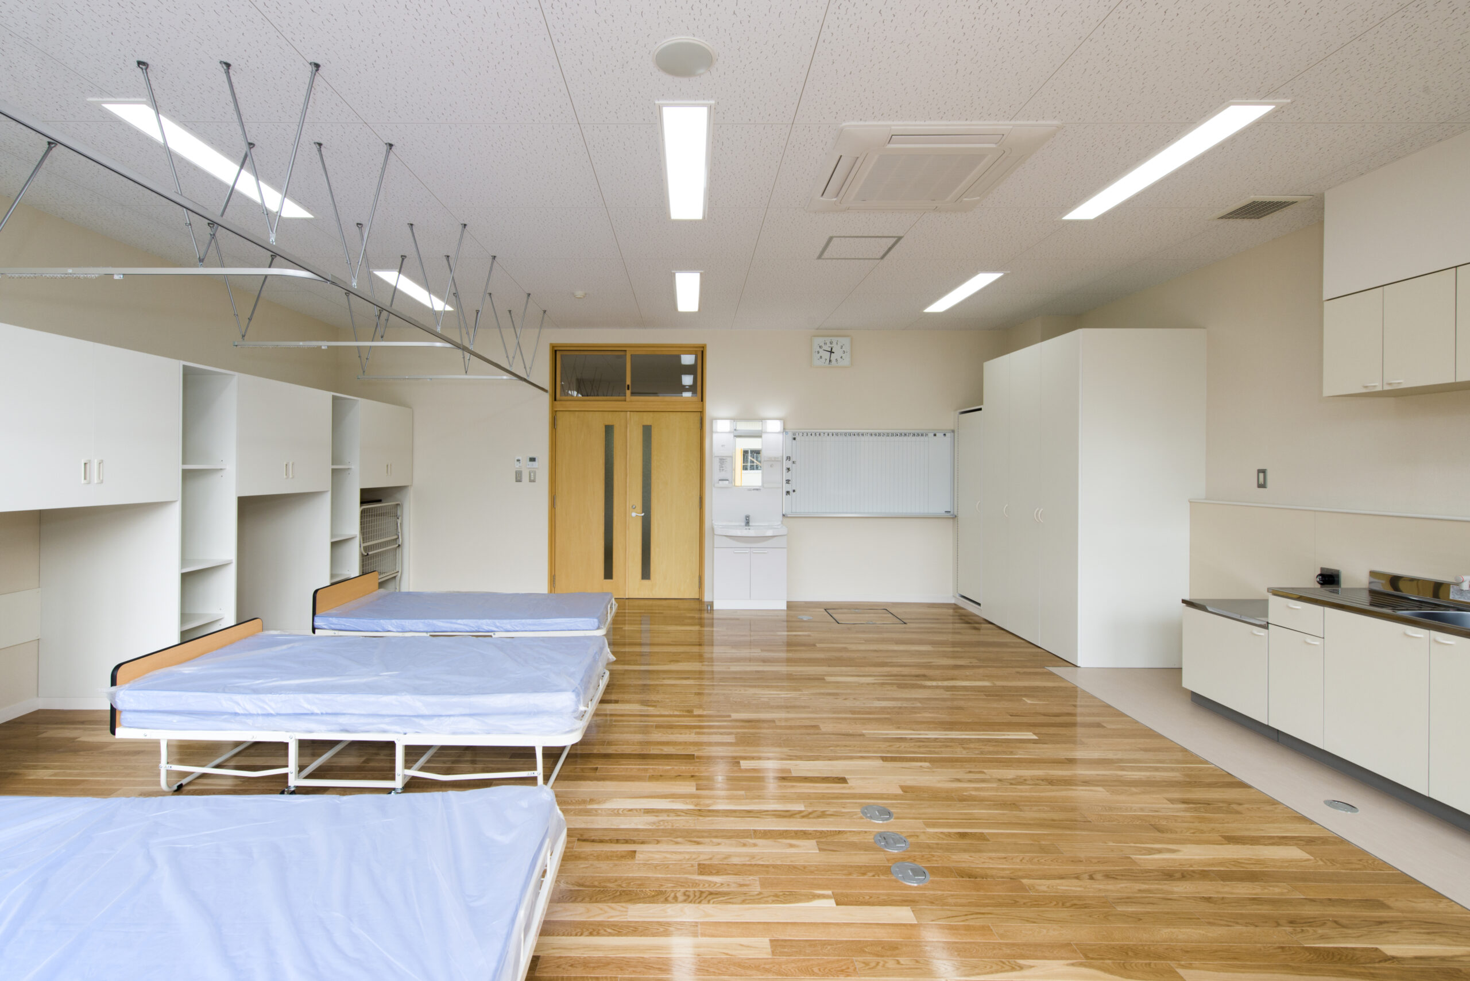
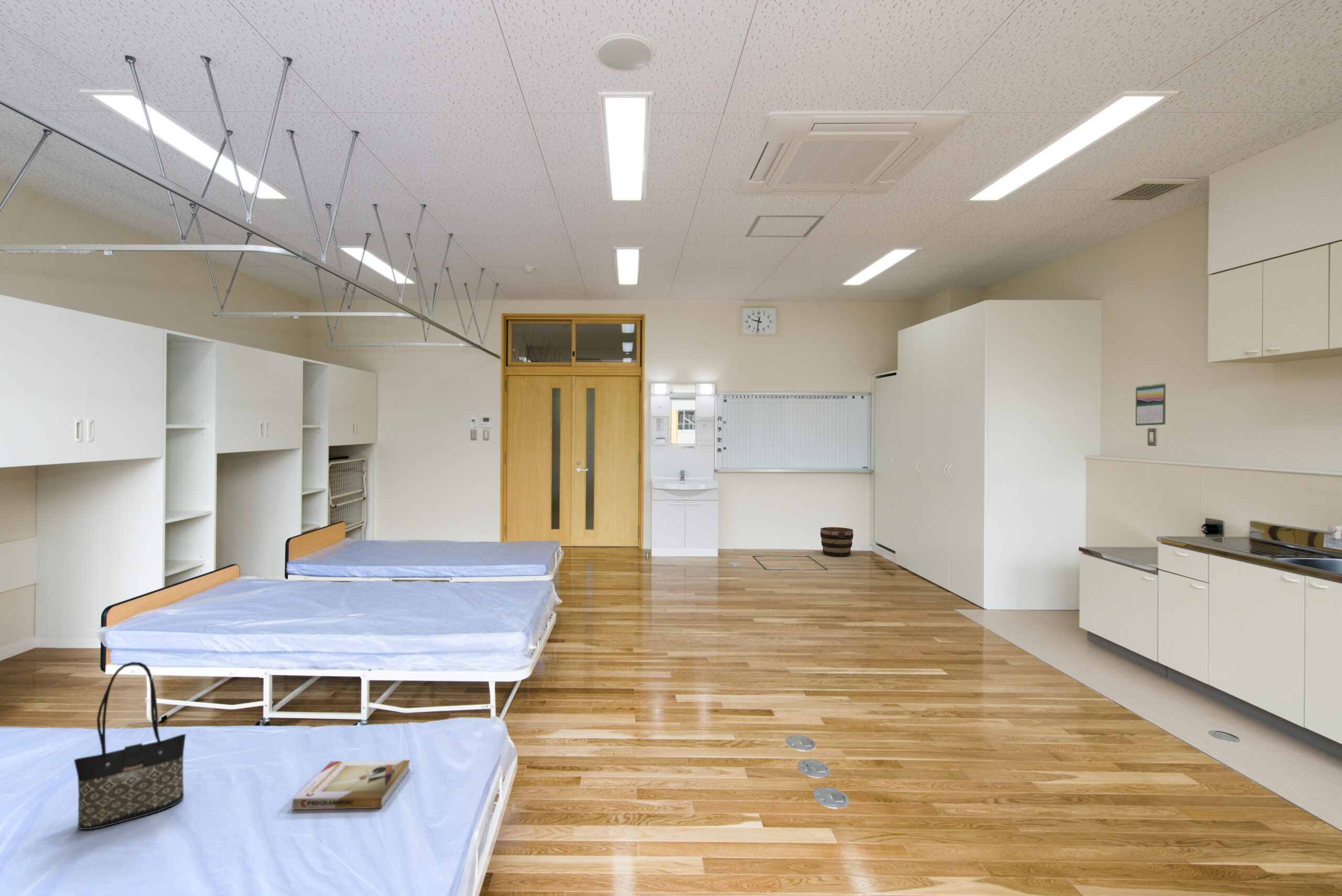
+ tote bag [73,661,187,830]
+ calendar [1135,383,1166,426]
+ book [291,760,411,811]
+ bucket [820,527,854,557]
